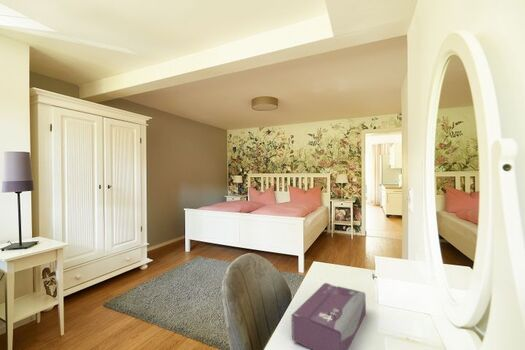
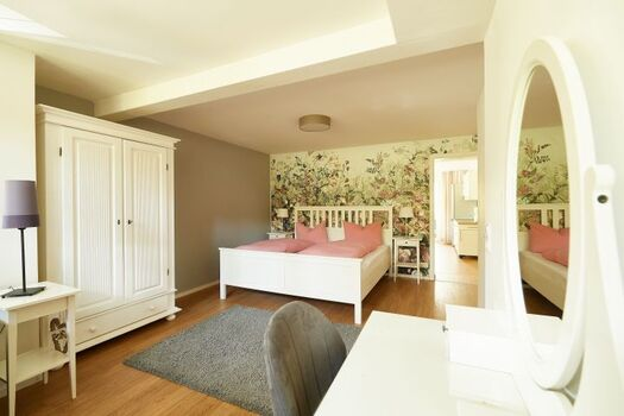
- tissue box [290,282,367,350]
